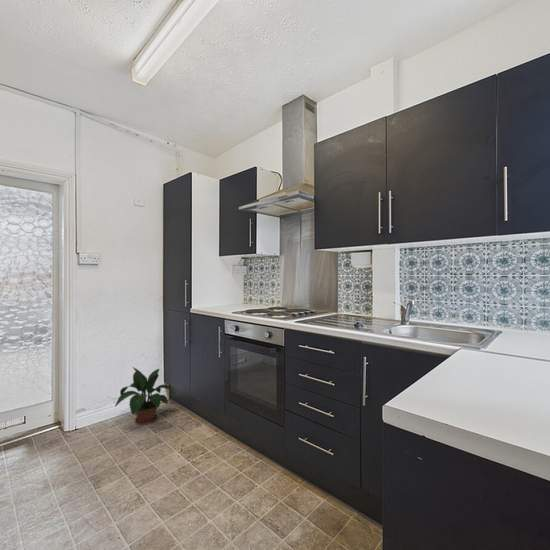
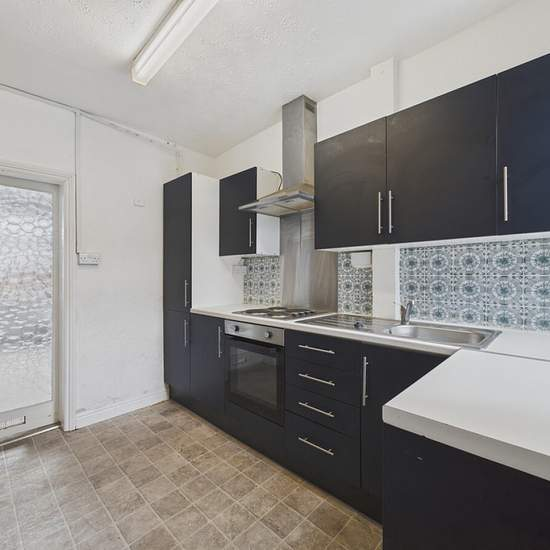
- potted plant [114,366,176,426]
